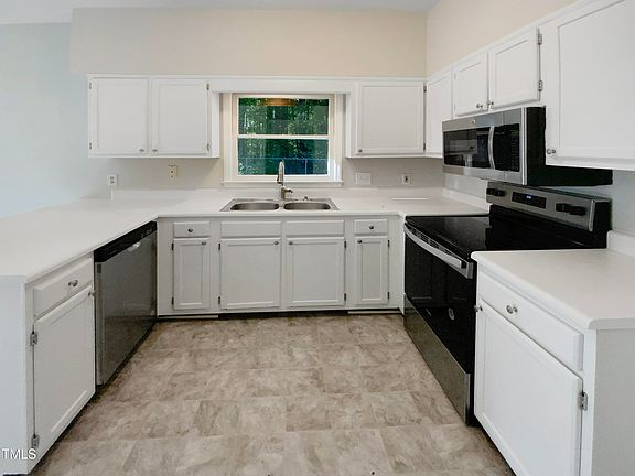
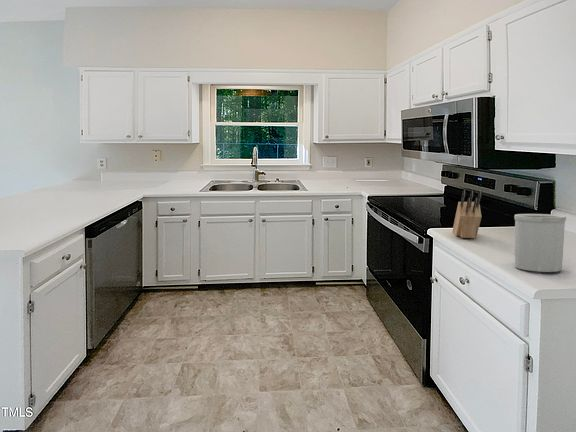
+ utensil holder [513,213,567,273]
+ knife block [452,189,483,239]
